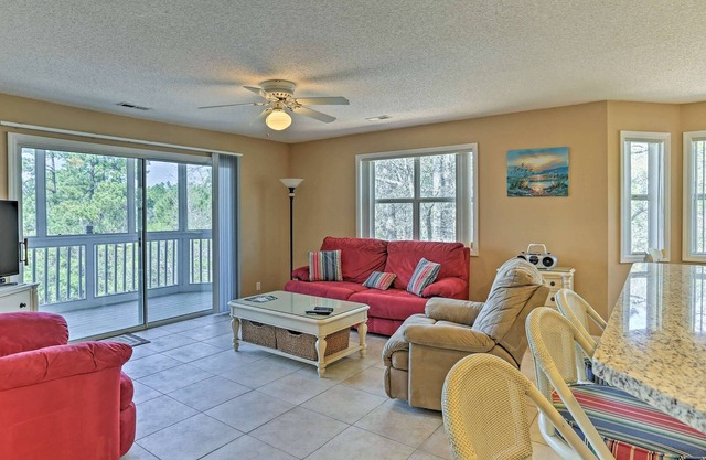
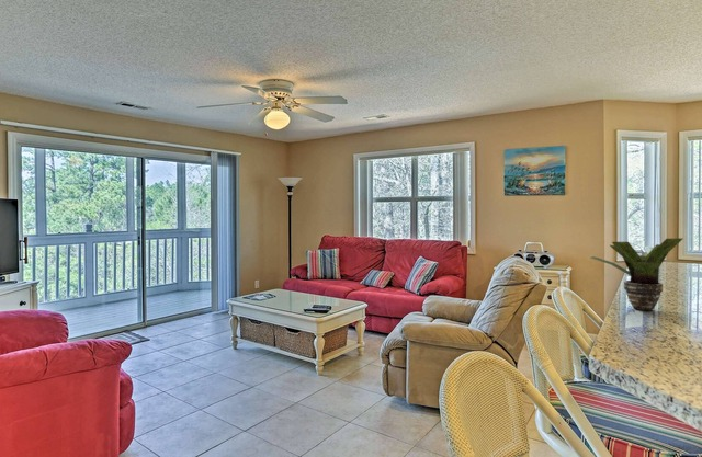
+ potted plant [590,237,684,311]
